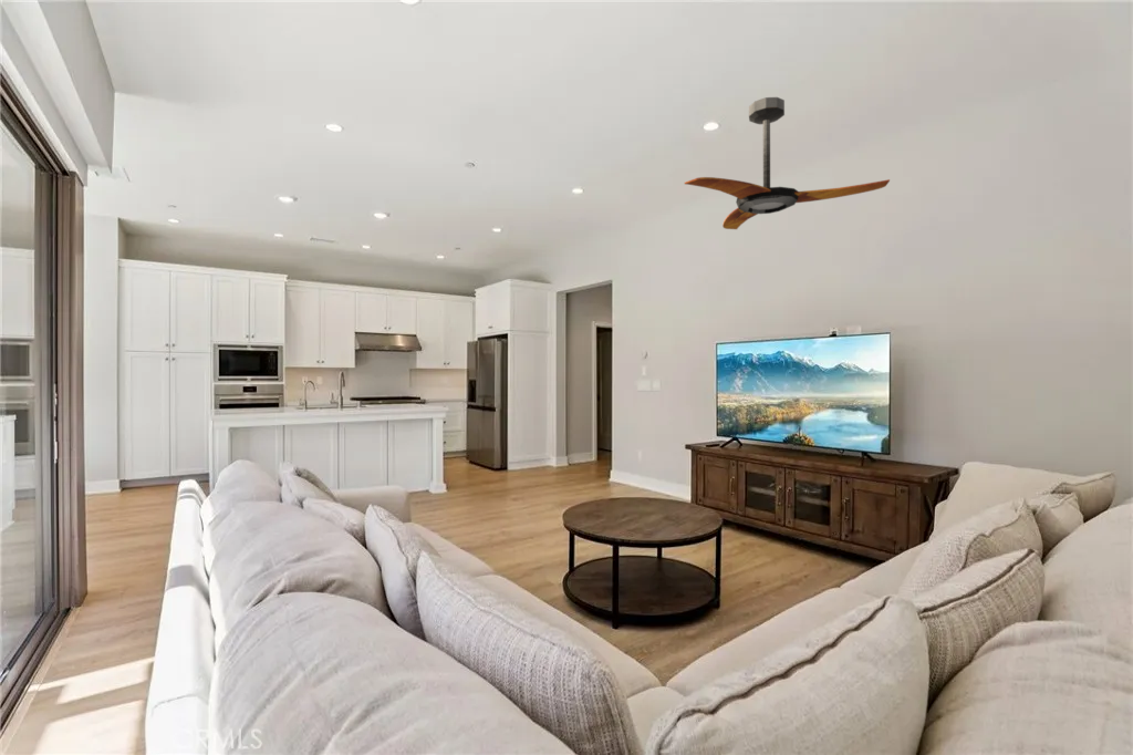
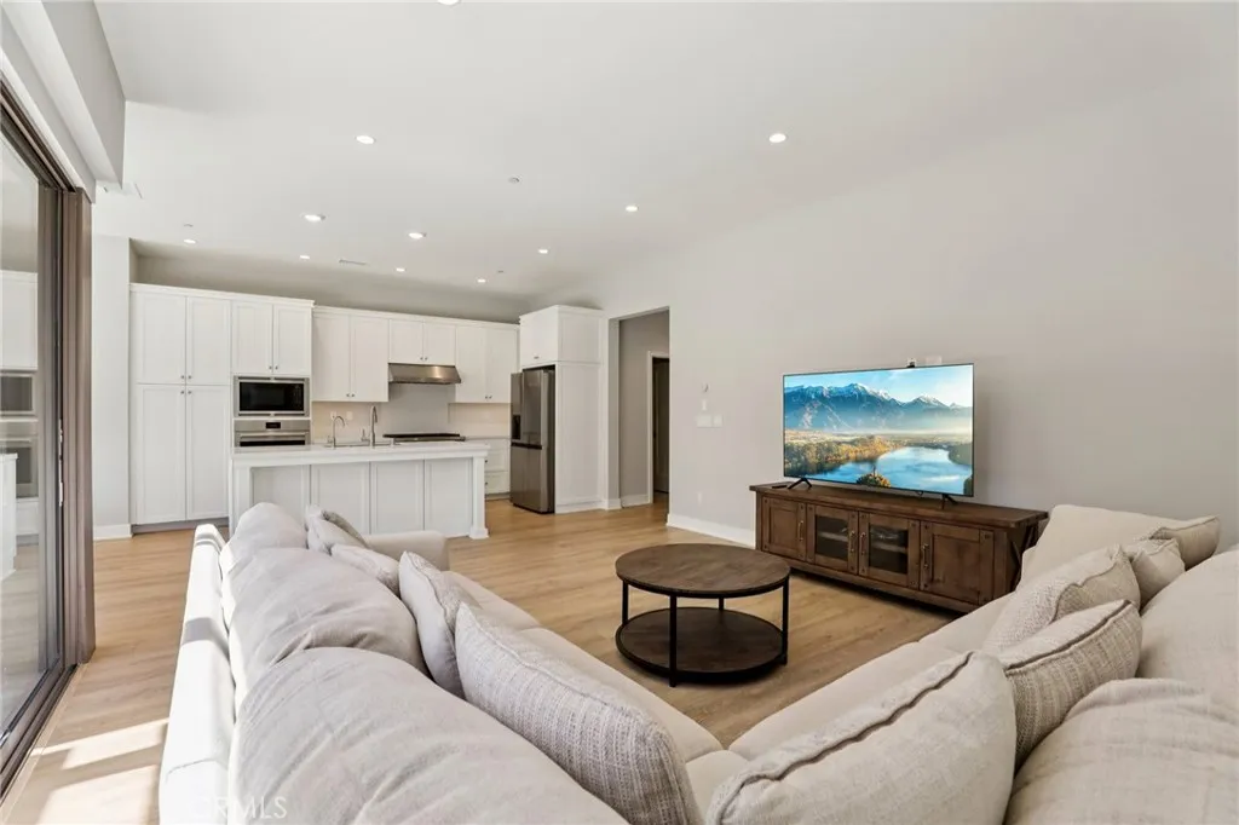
- ceiling fan [684,96,891,230]
